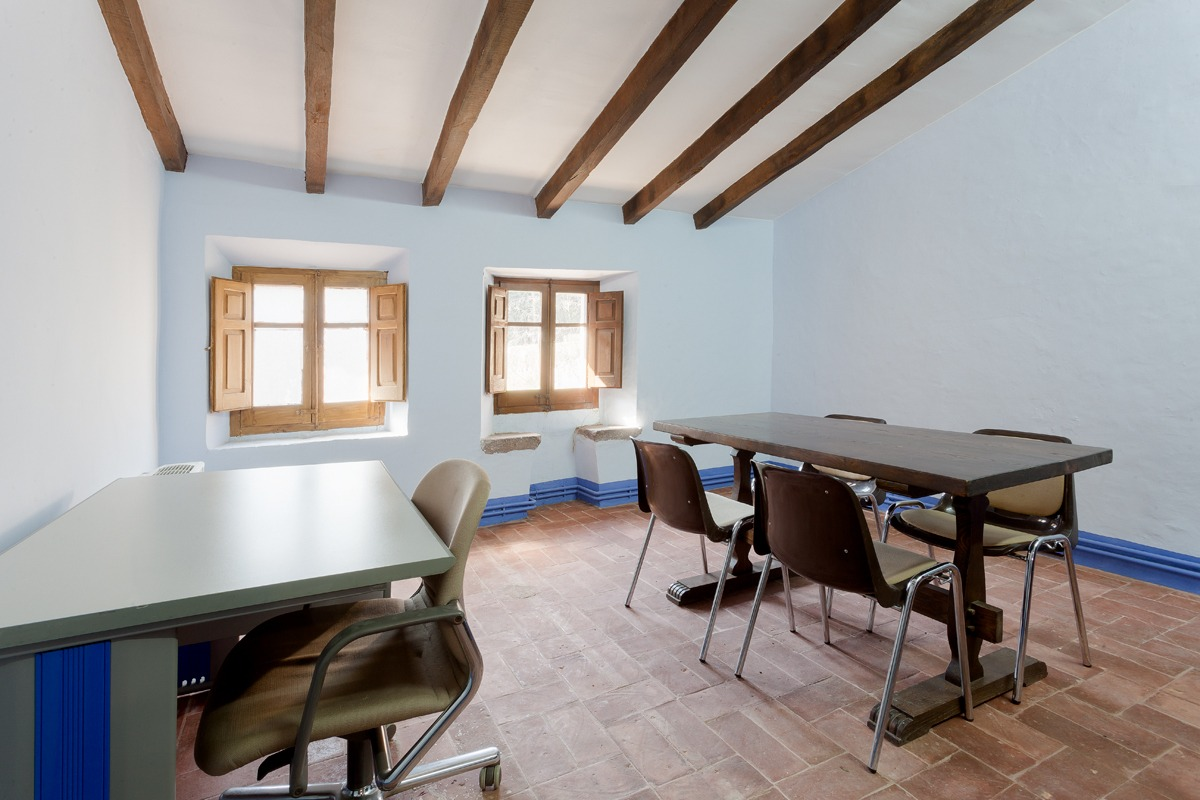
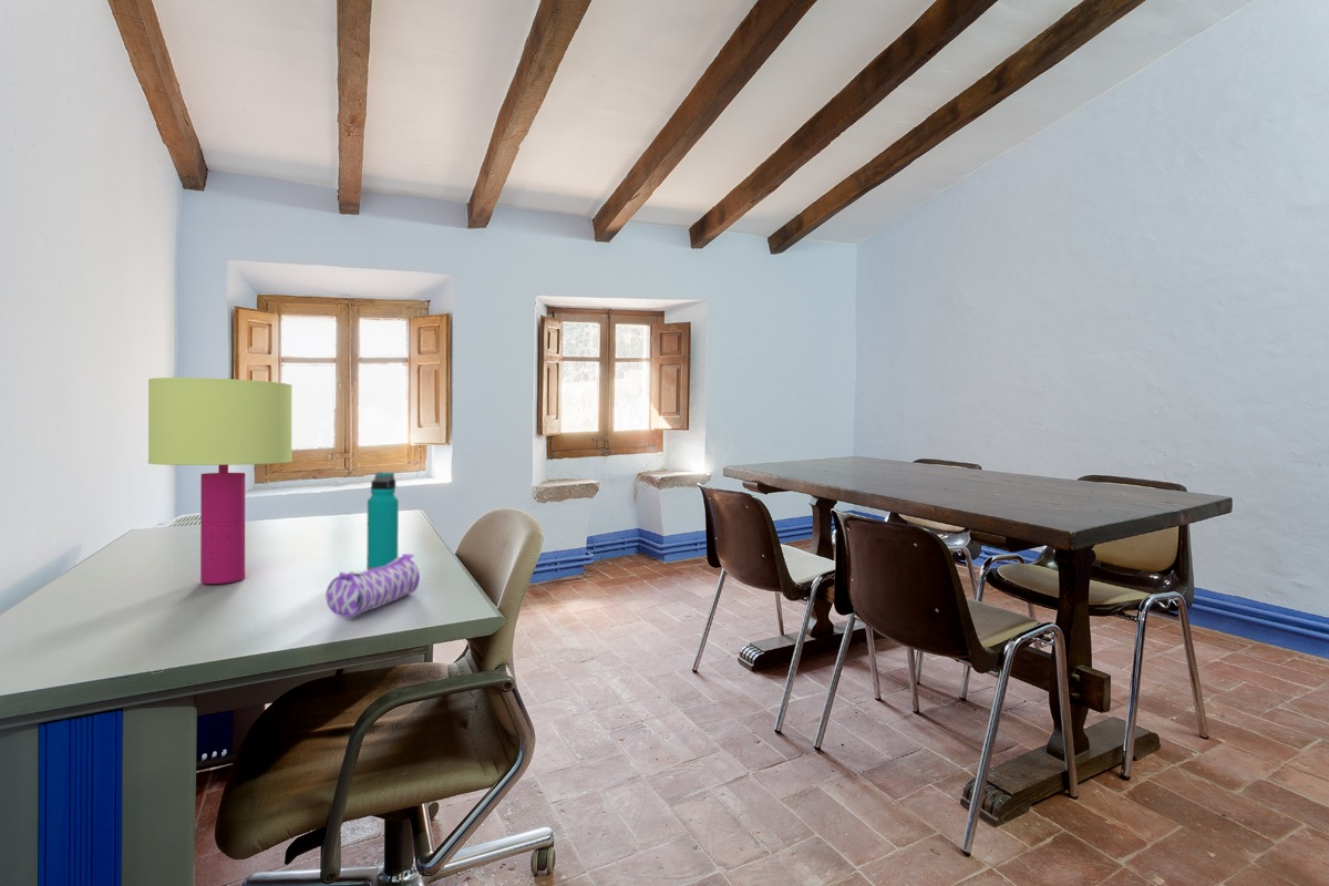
+ water bottle [365,472,400,571]
+ pencil case [324,553,421,618]
+ table lamp [147,377,293,585]
